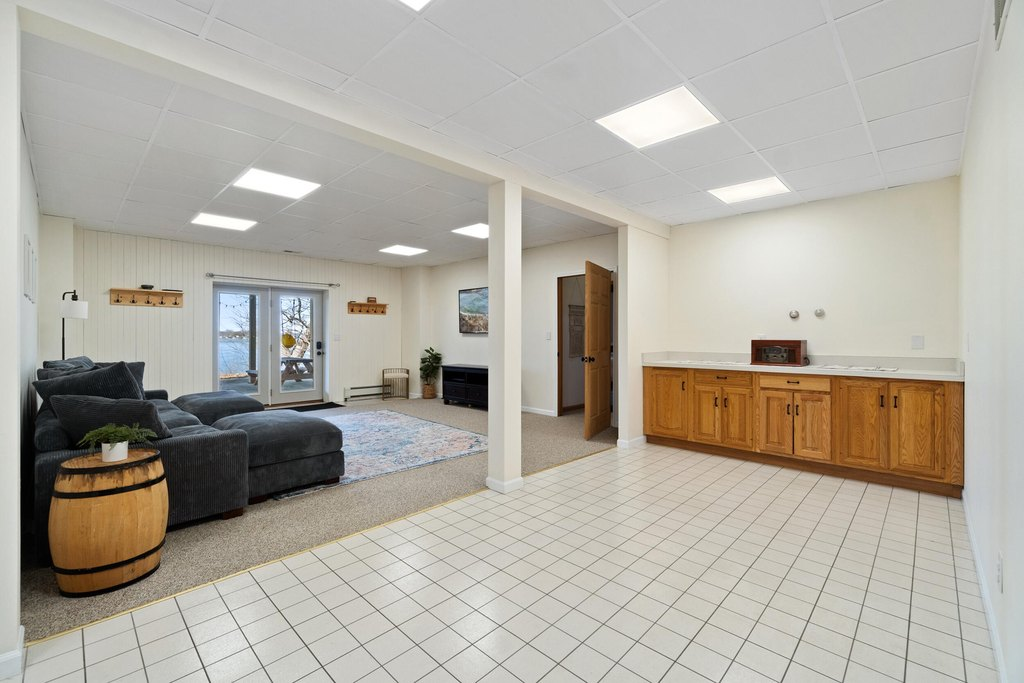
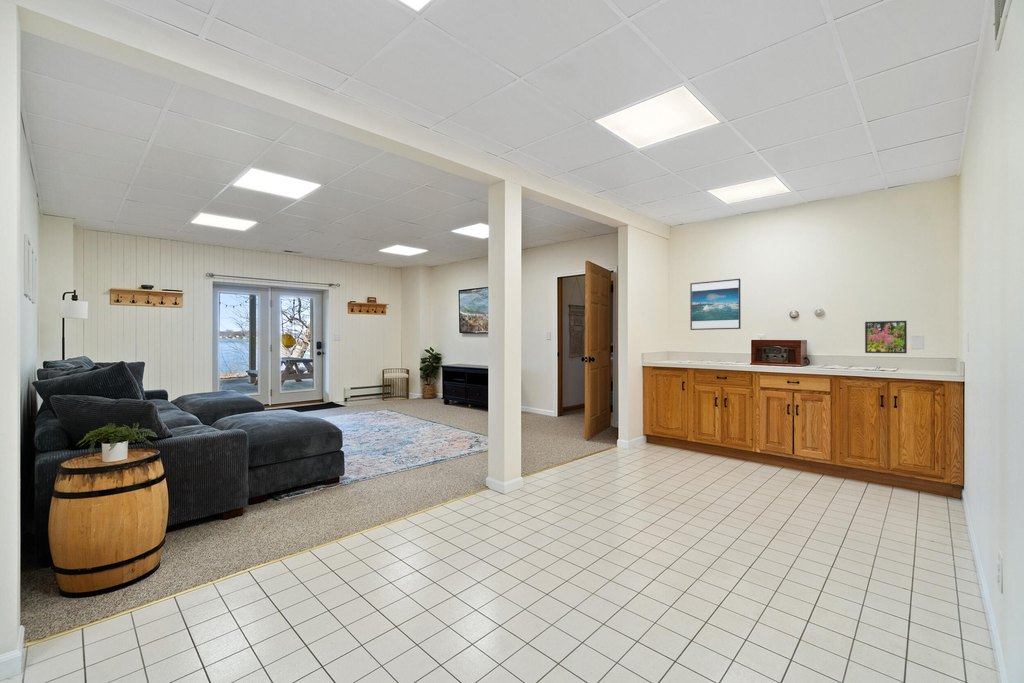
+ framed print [689,278,742,331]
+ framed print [864,320,908,354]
